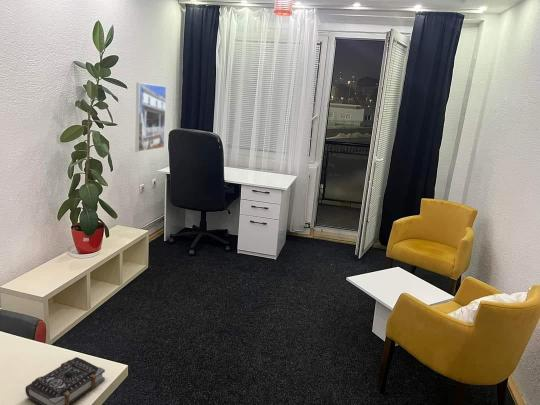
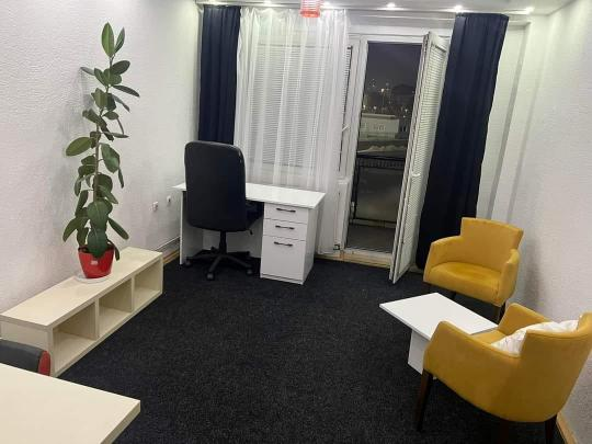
- book [24,356,106,405]
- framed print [134,82,167,153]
